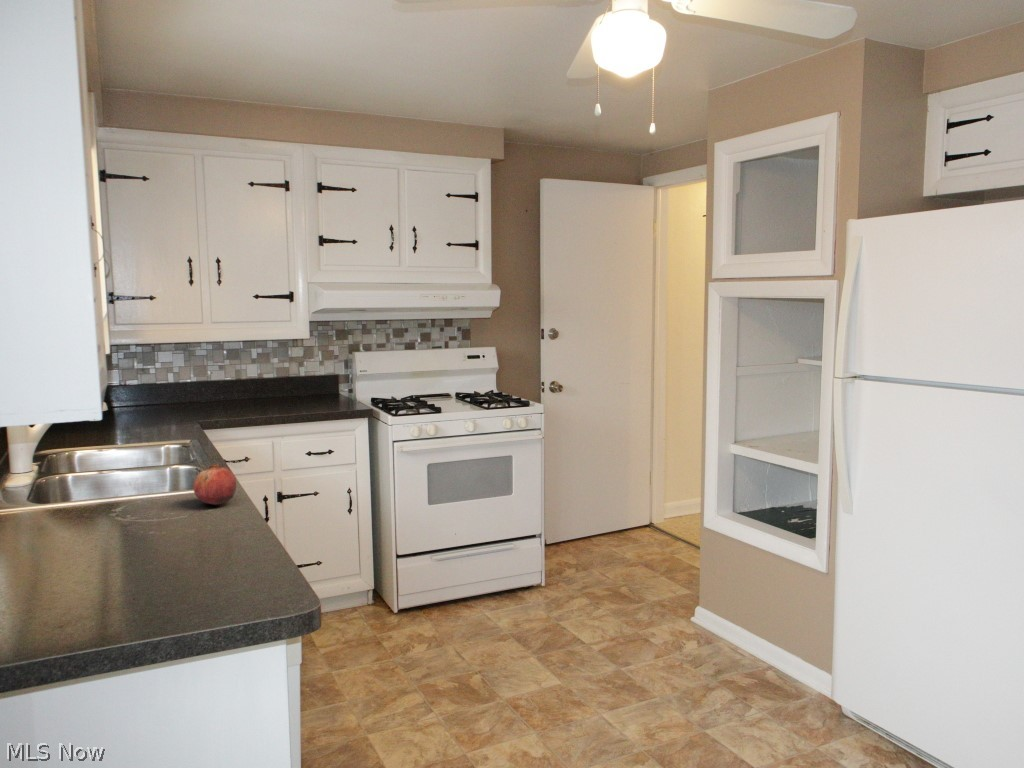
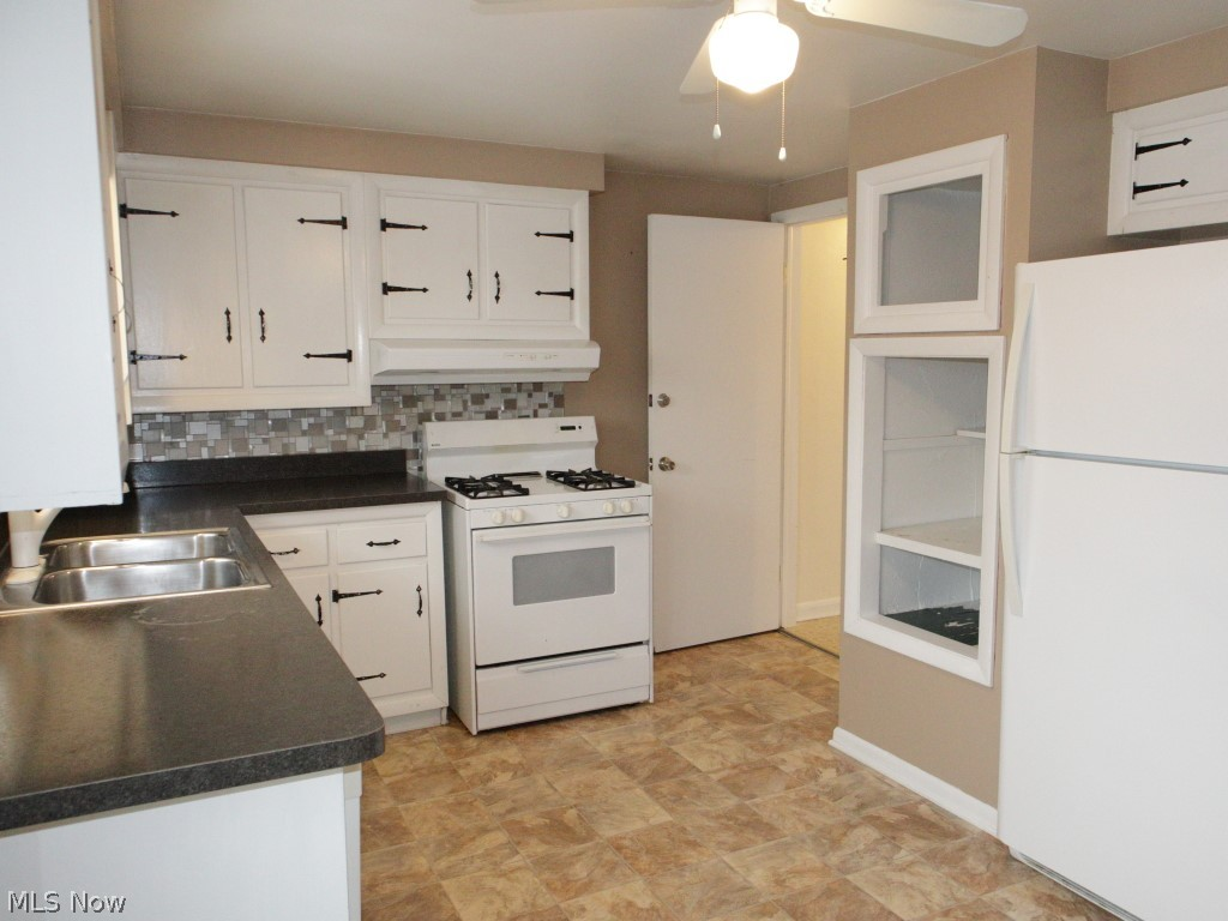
- fruit [192,463,237,506]
